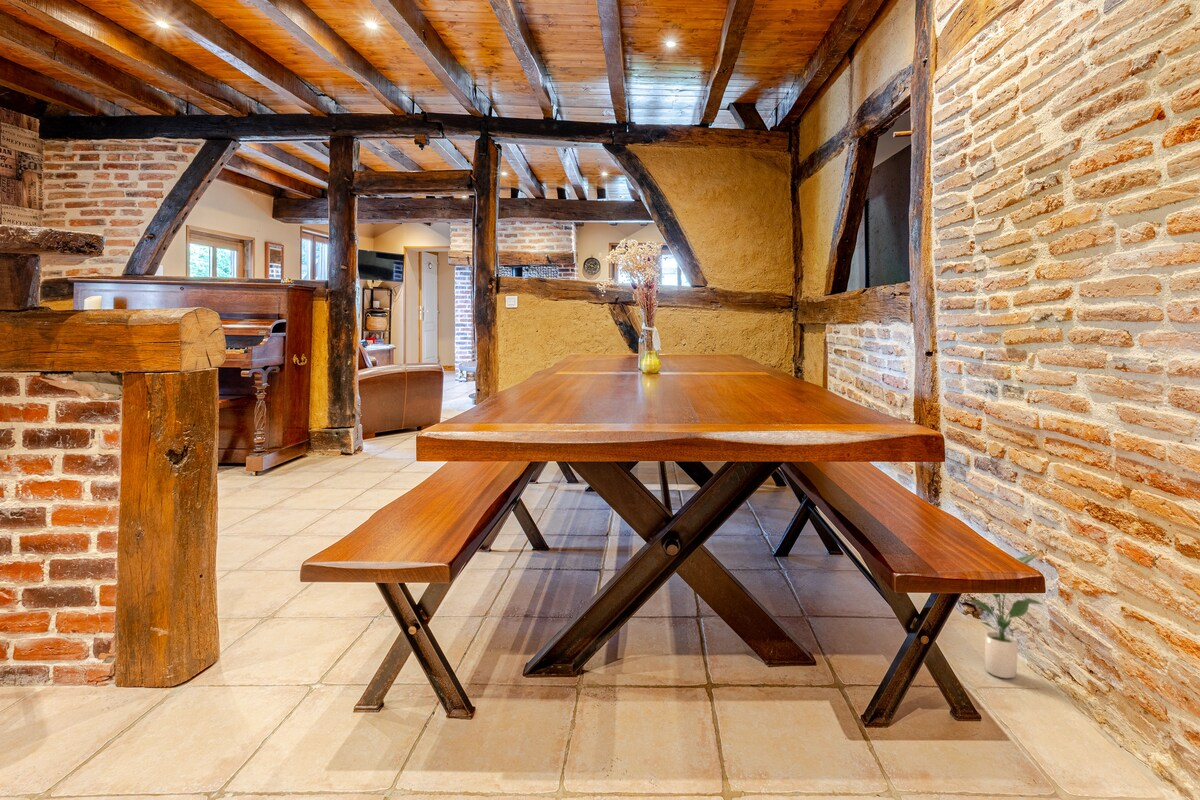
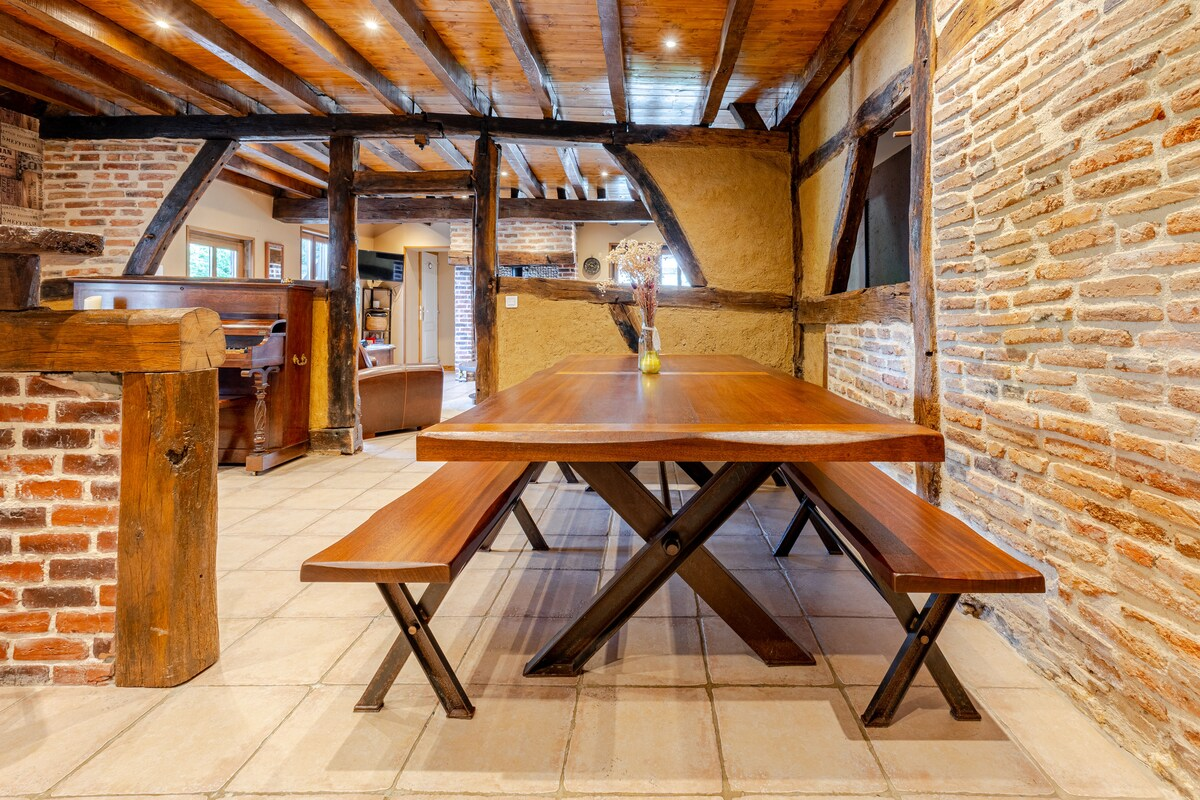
- potted plant [964,553,1045,679]
